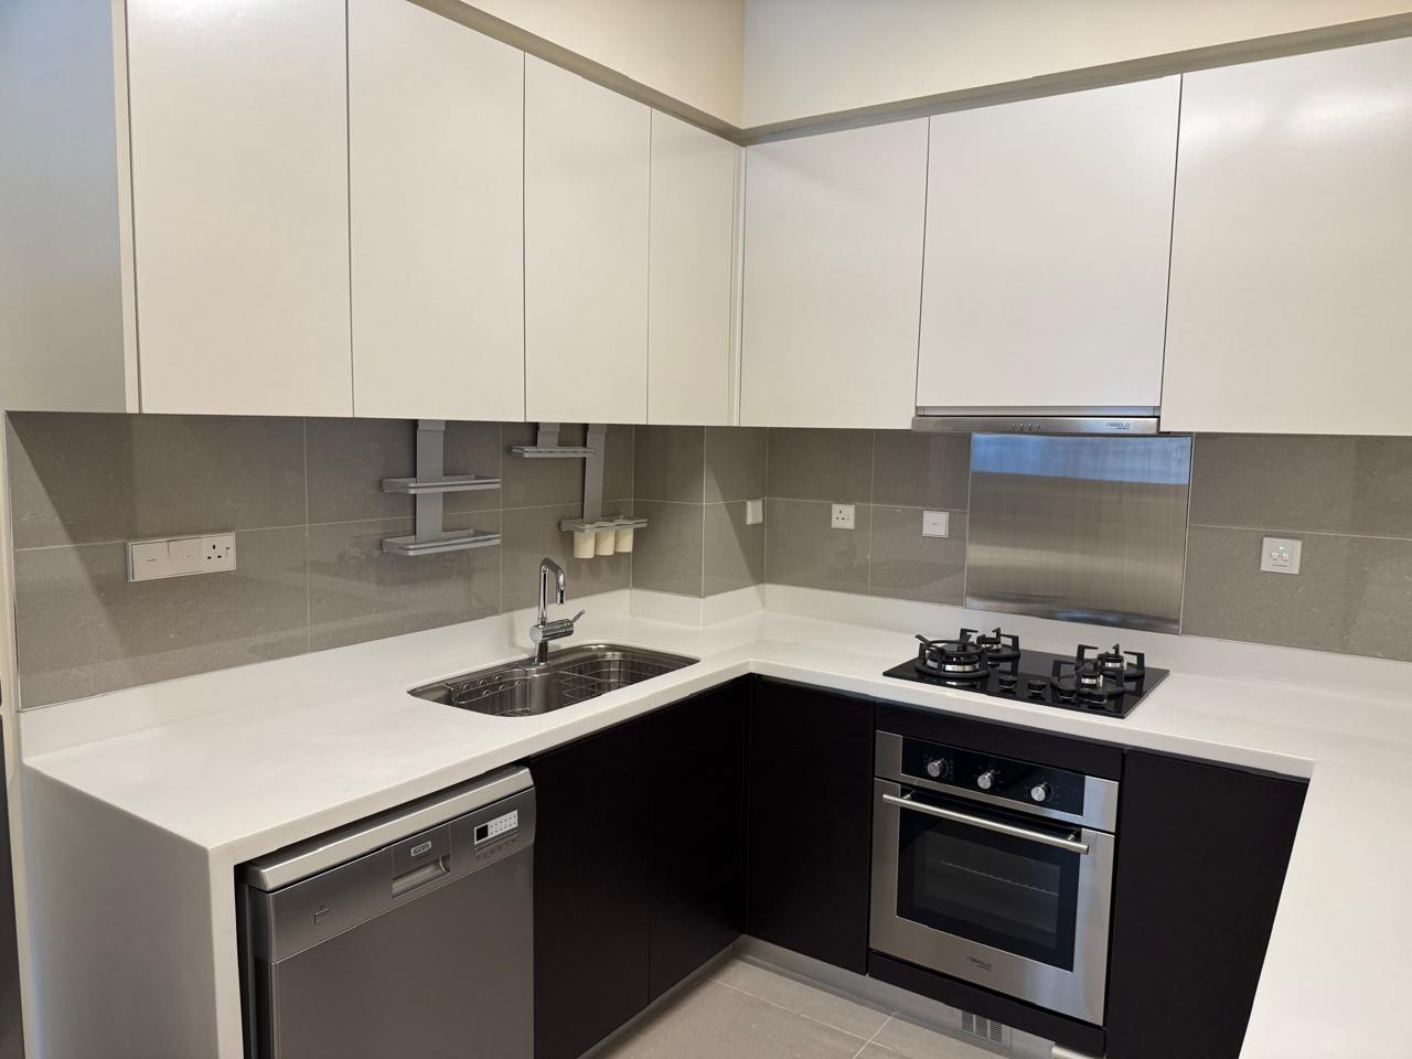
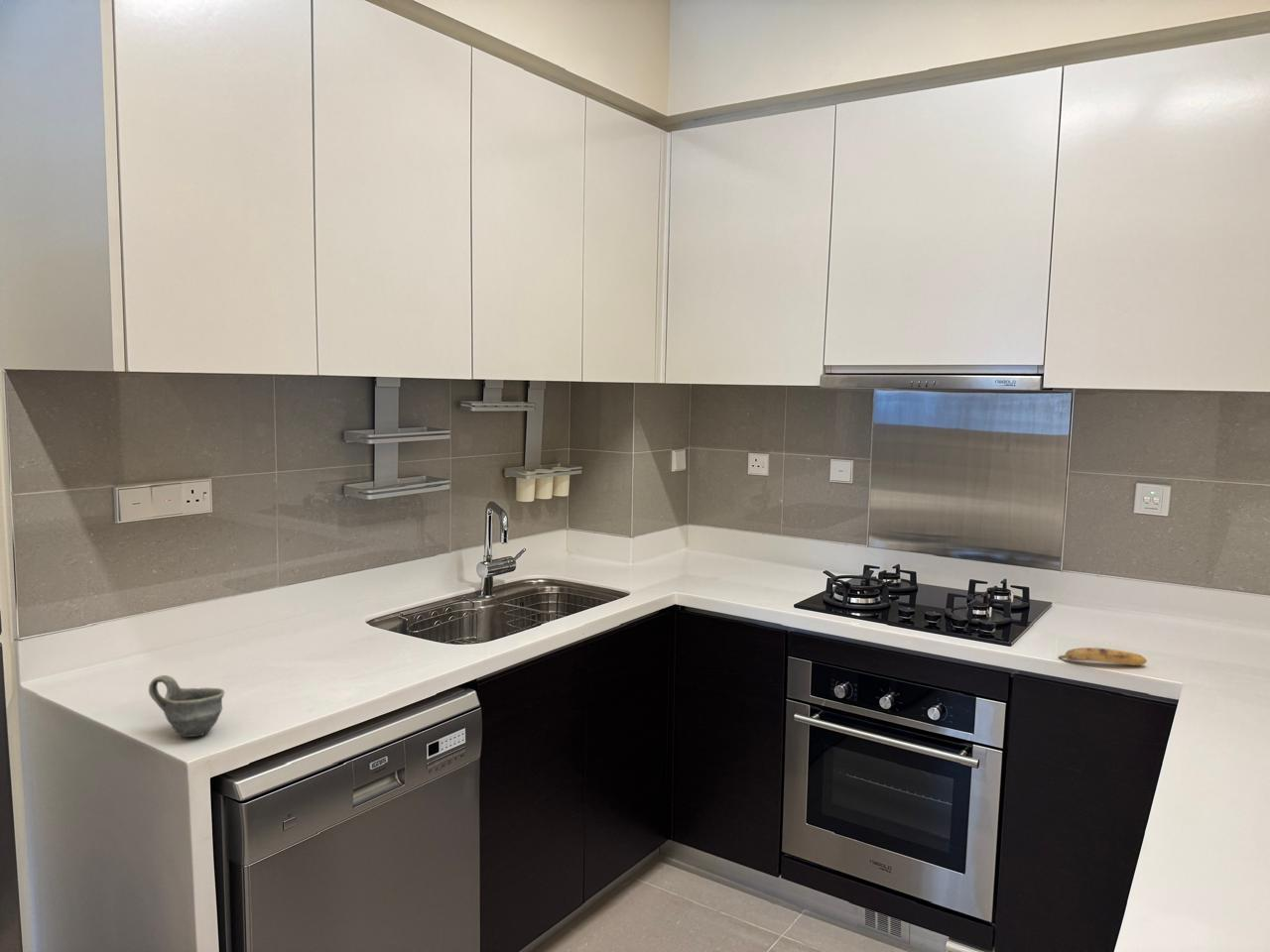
+ banana [1058,647,1148,666]
+ cup [148,674,225,738]
